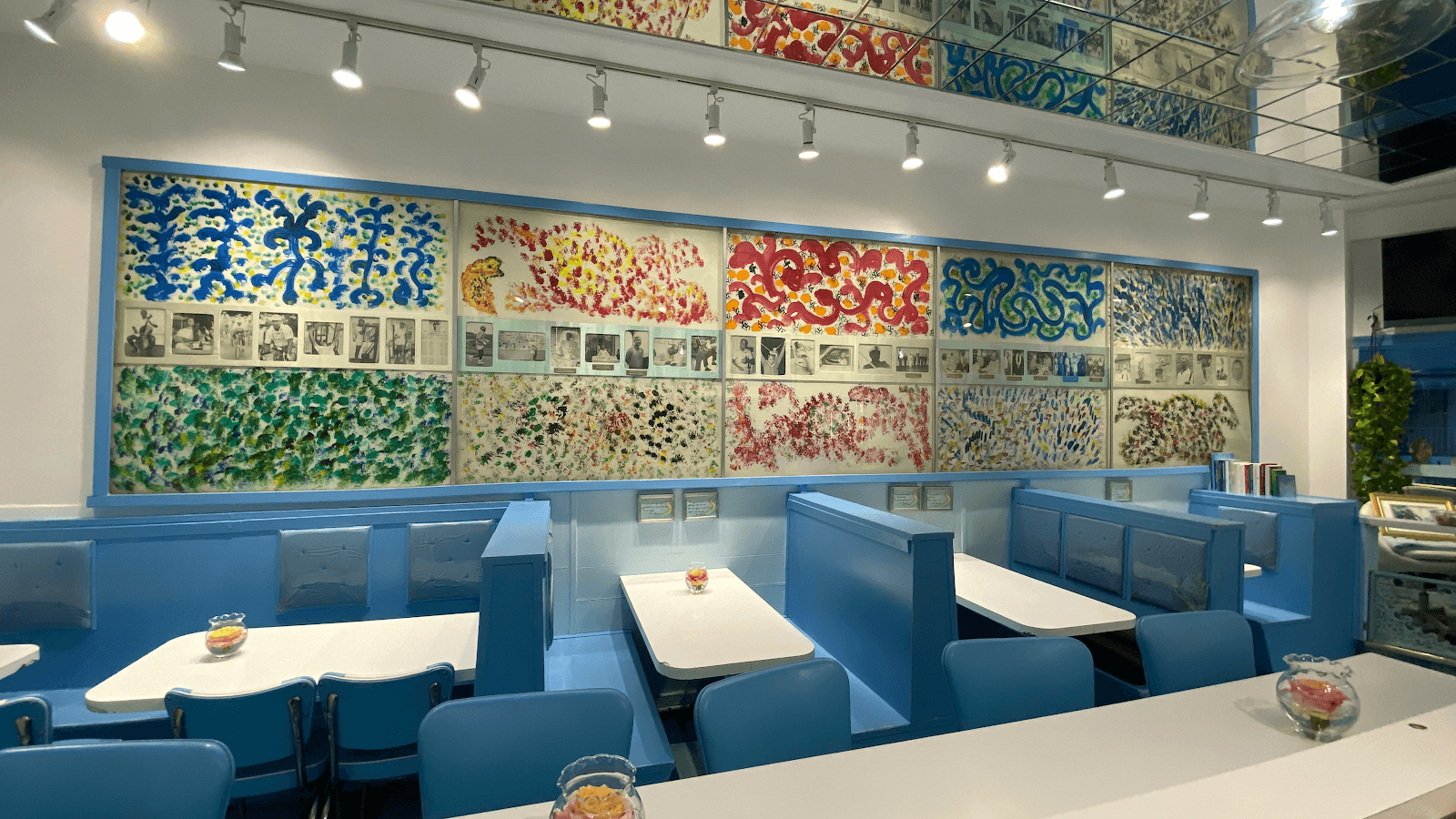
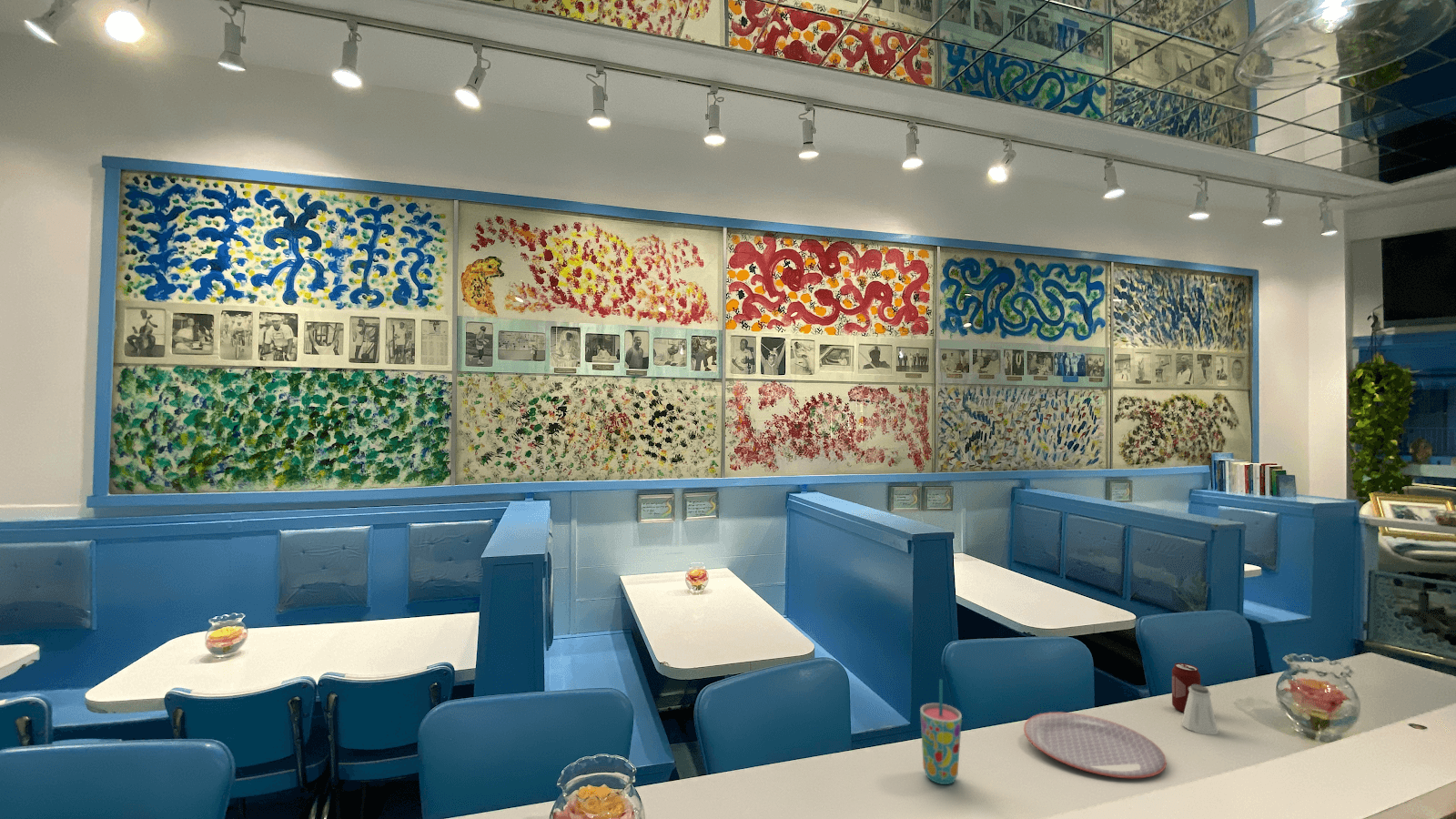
+ plate [1023,712,1168,779]
+ beverage can [1171,662,1201,713]
+ cup [919,679,963,785]
+ saltshaker [1181,684,1219,735]
